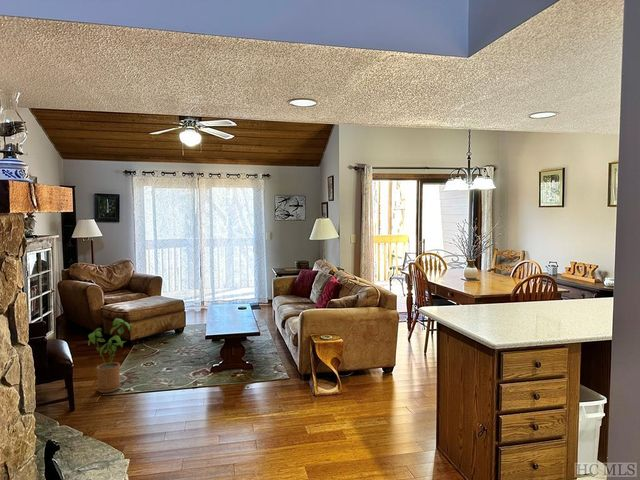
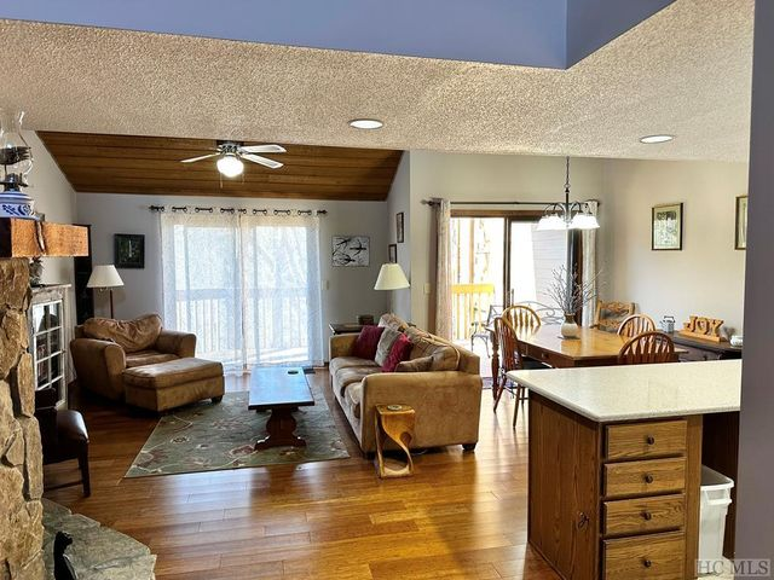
- house plant [87,318,133,394]
